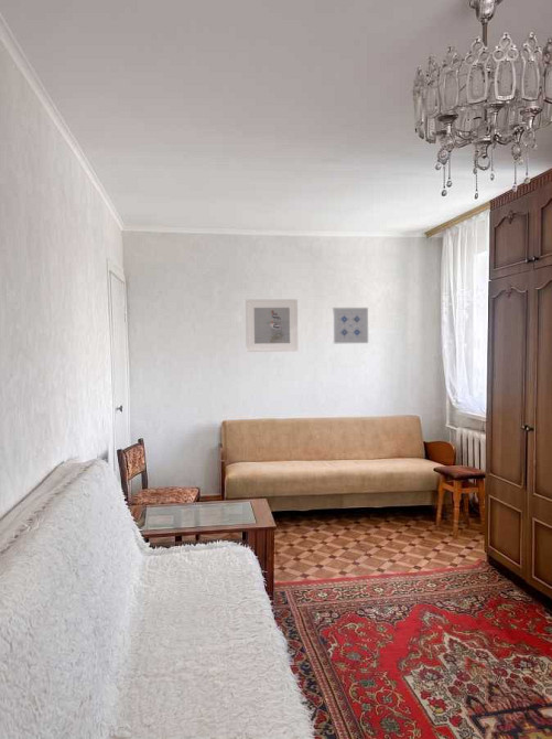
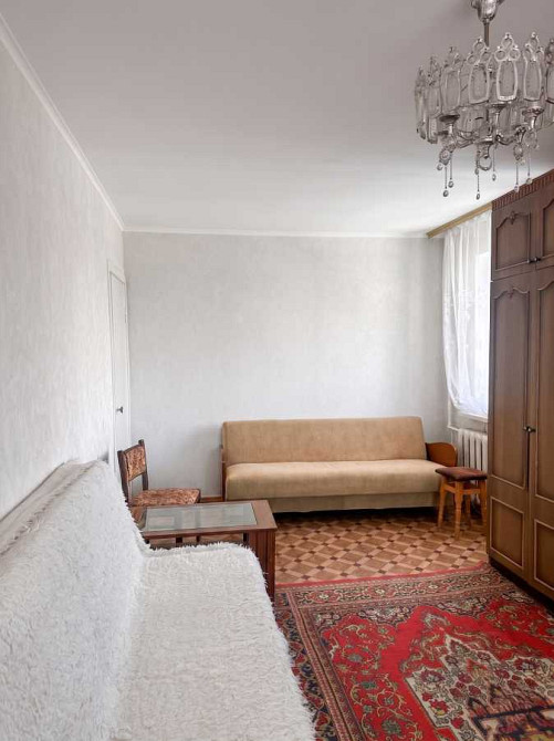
- wall art [332,307,369,345]
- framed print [245,298,300,353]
